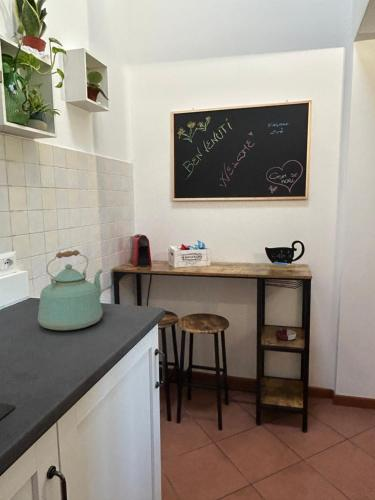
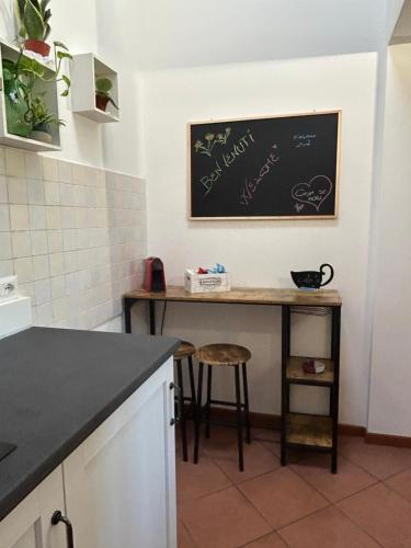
- kettle [37,249,104,331]
